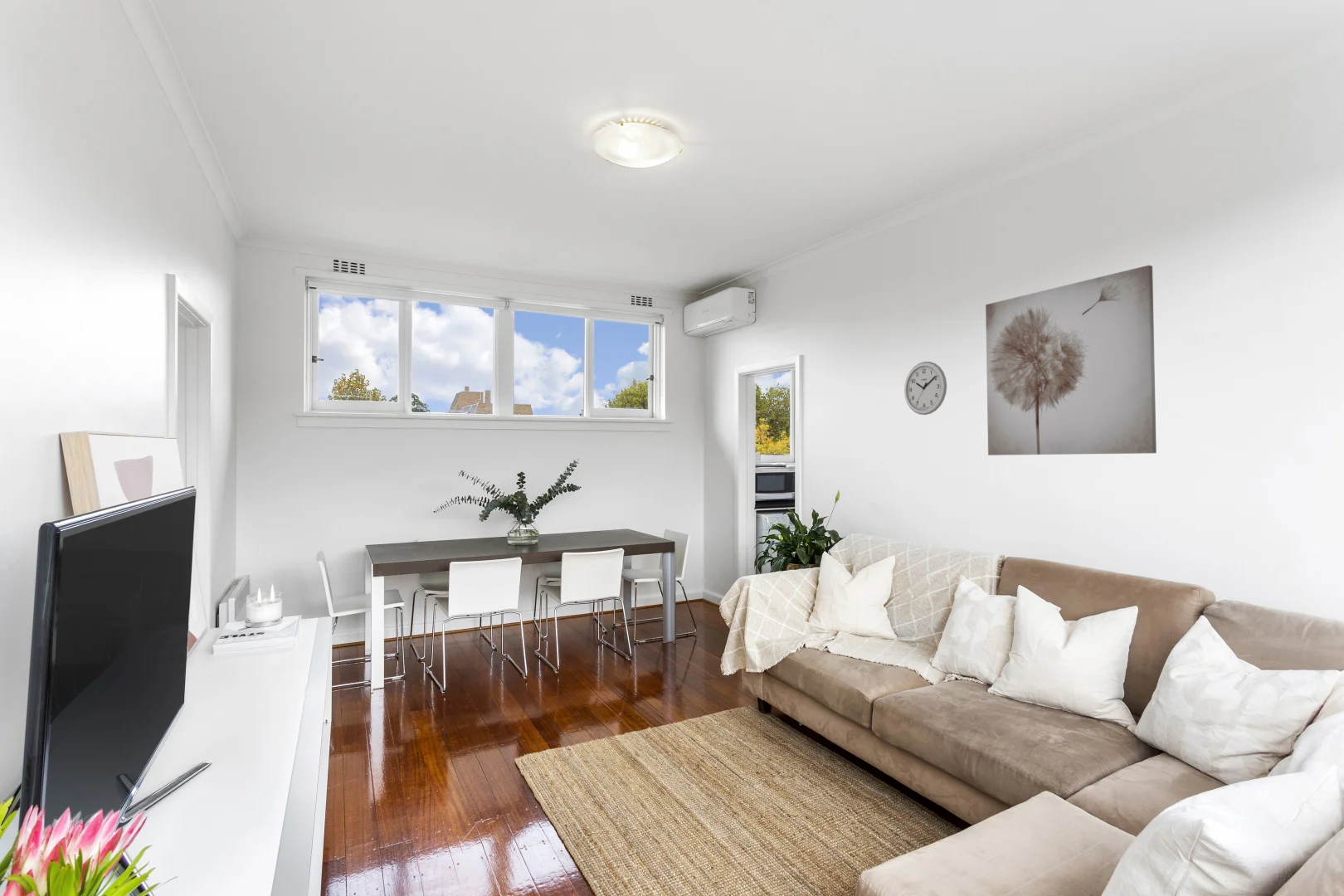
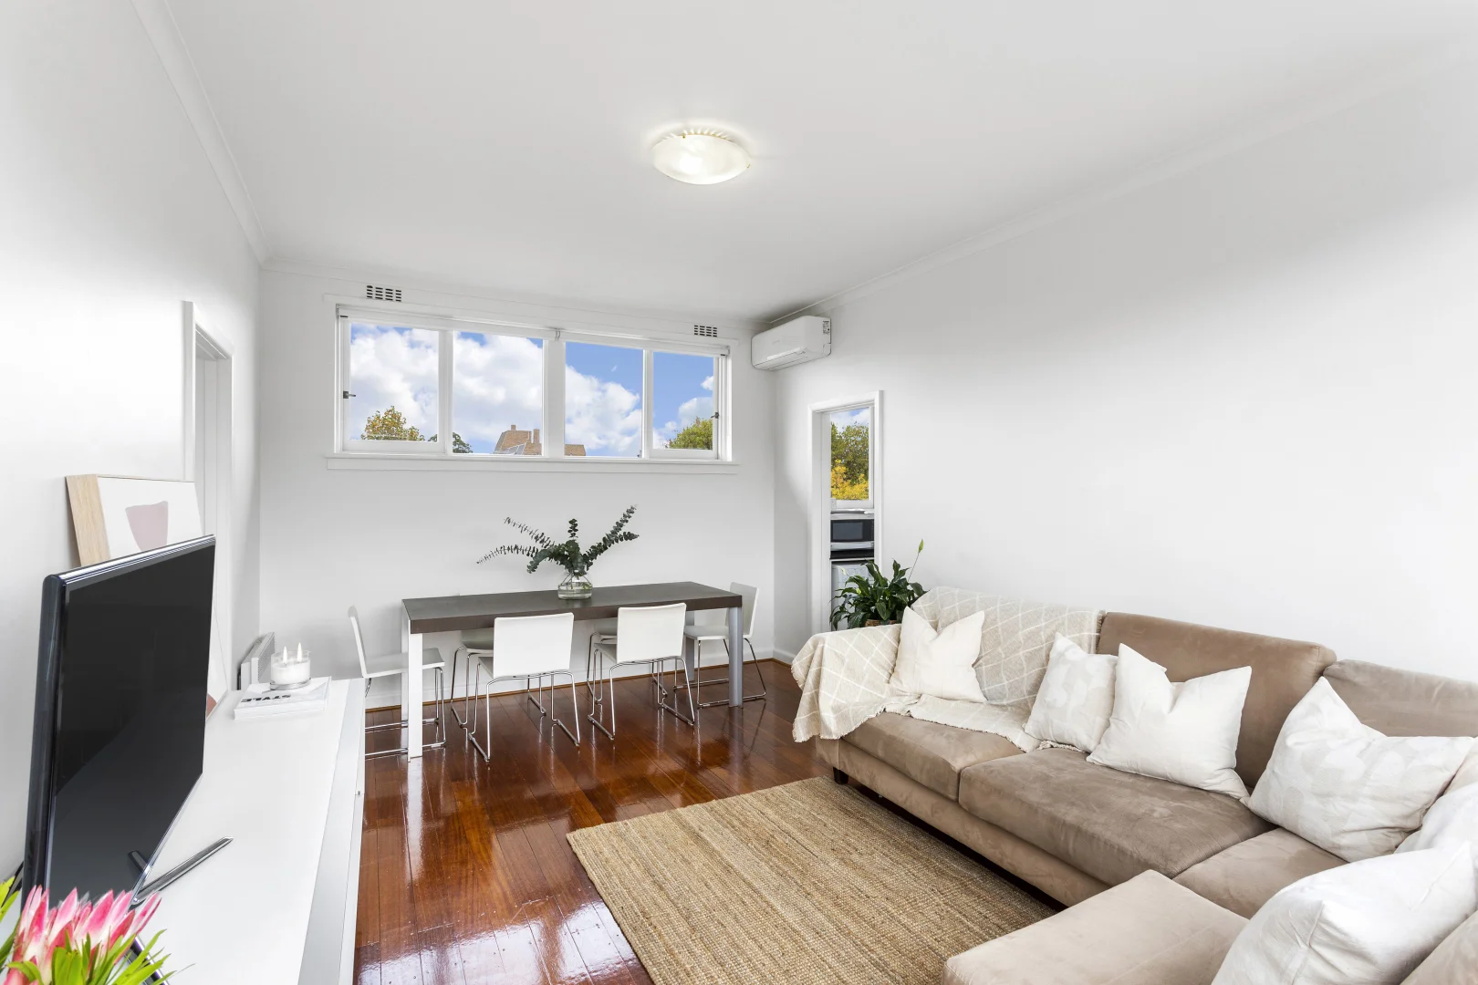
- wall art [985,265,1157,456]
- wall clock [903,361,947,416]
